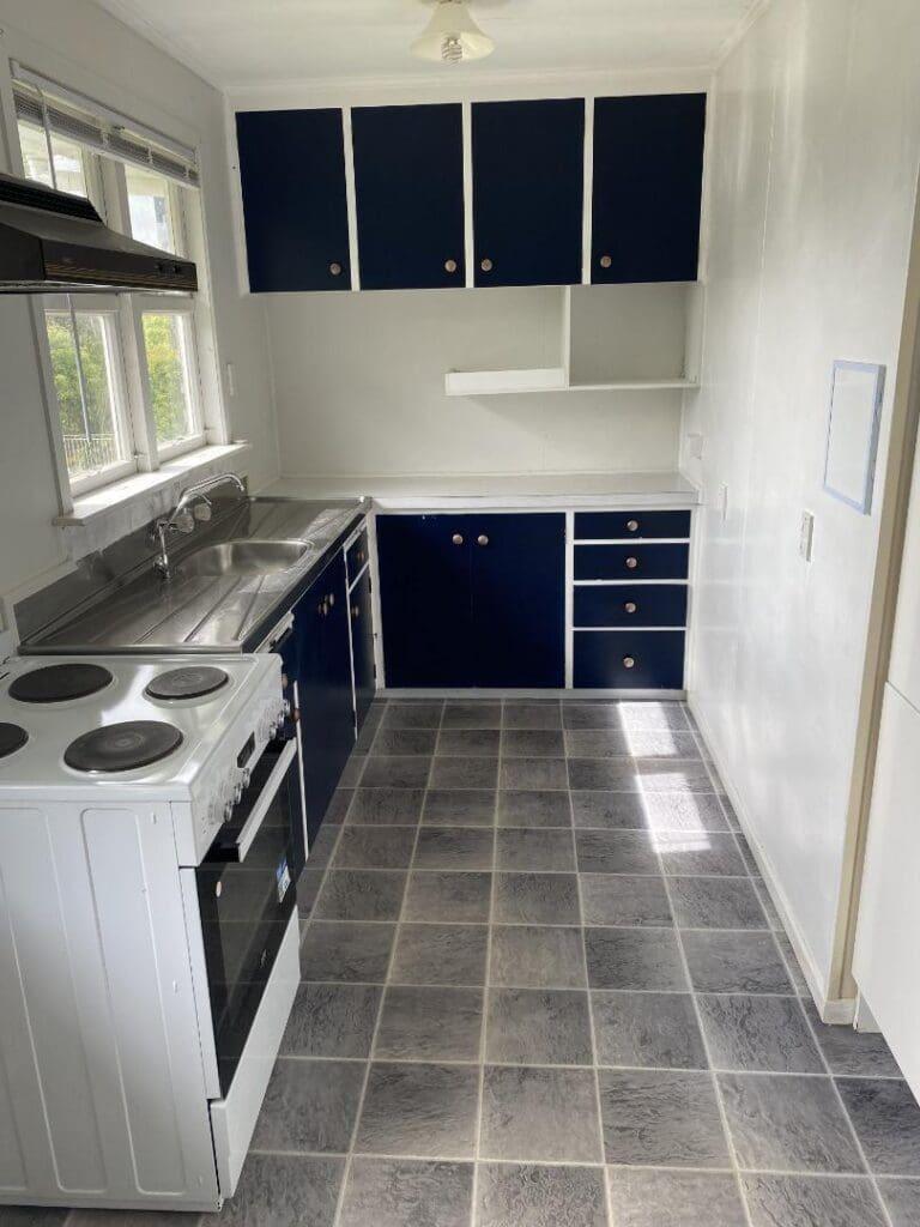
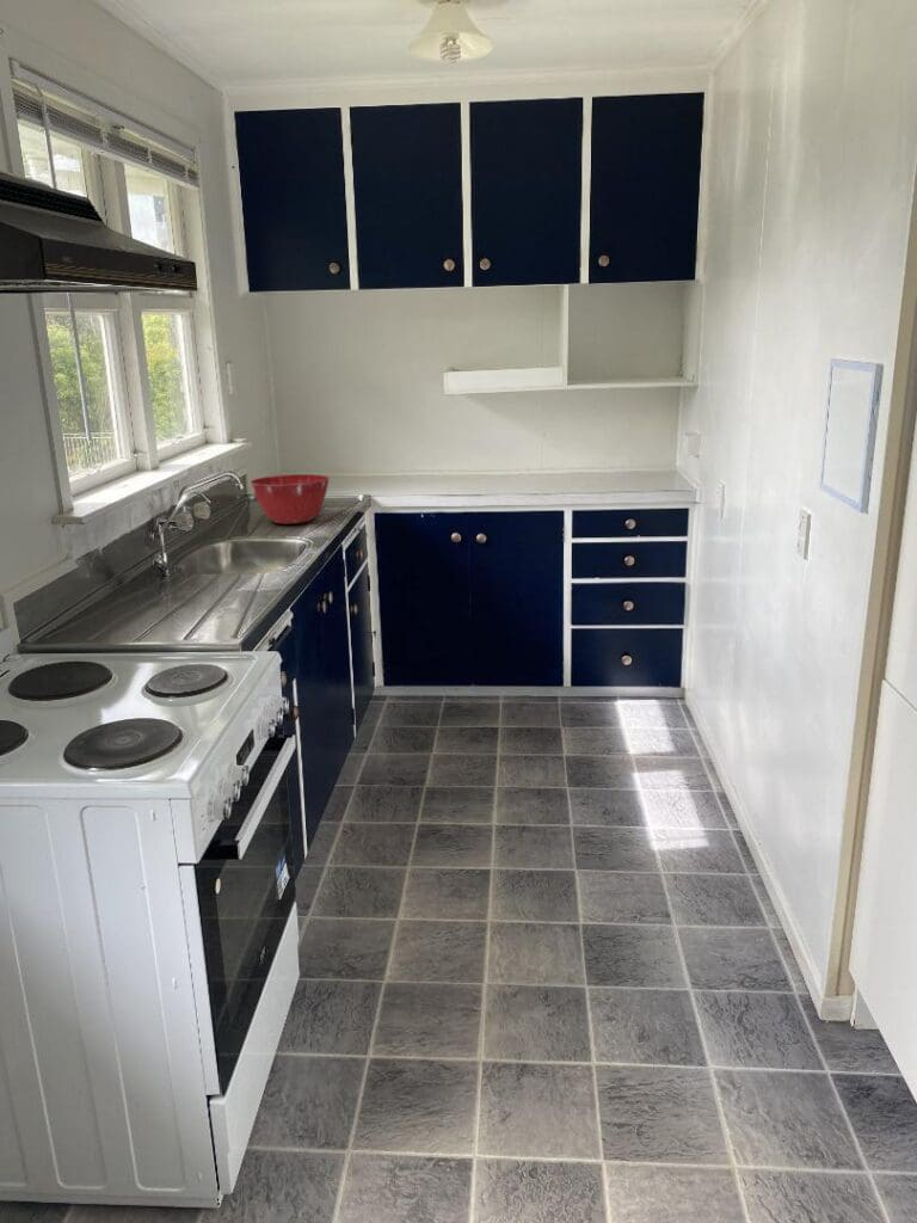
+ mixing bowl [250,473,331,526]
